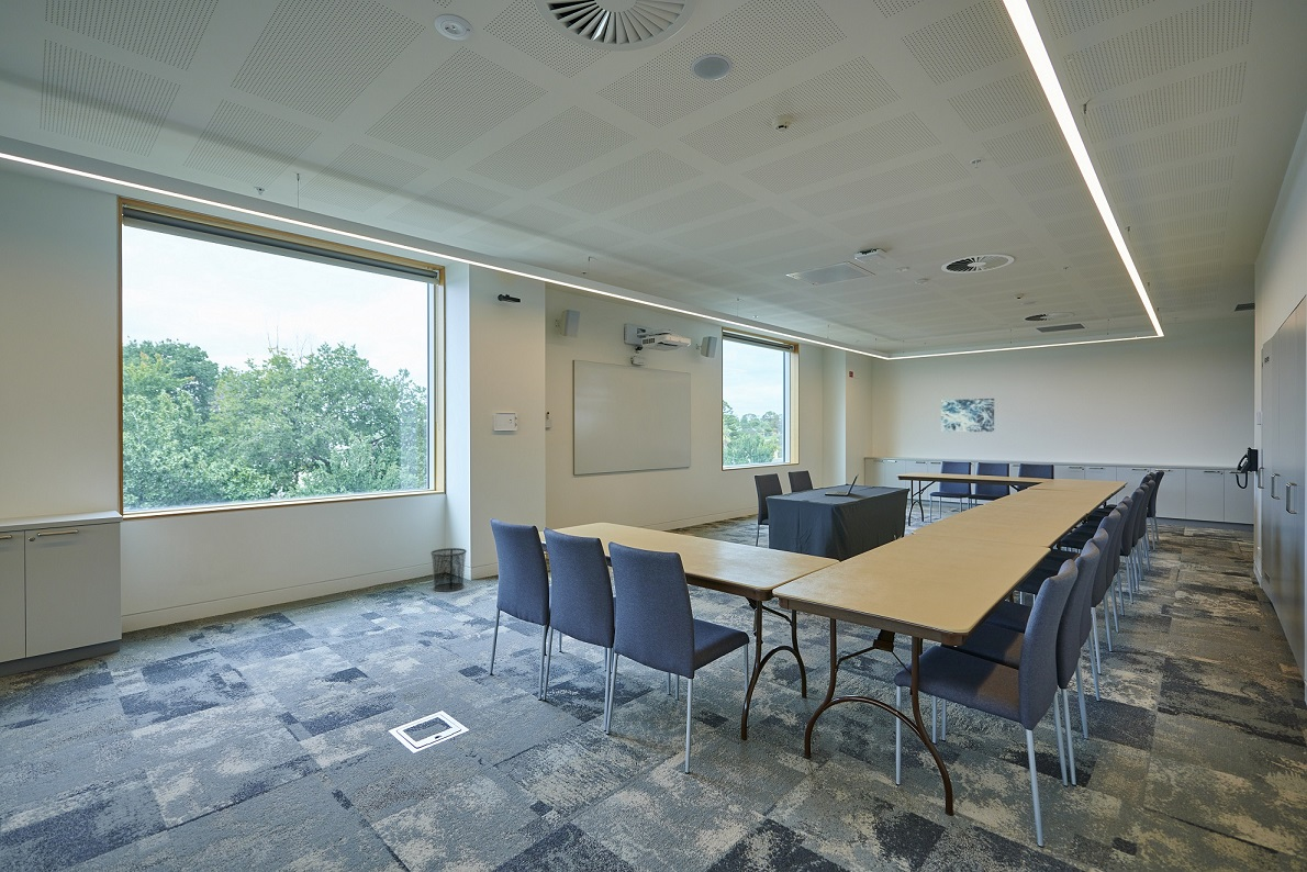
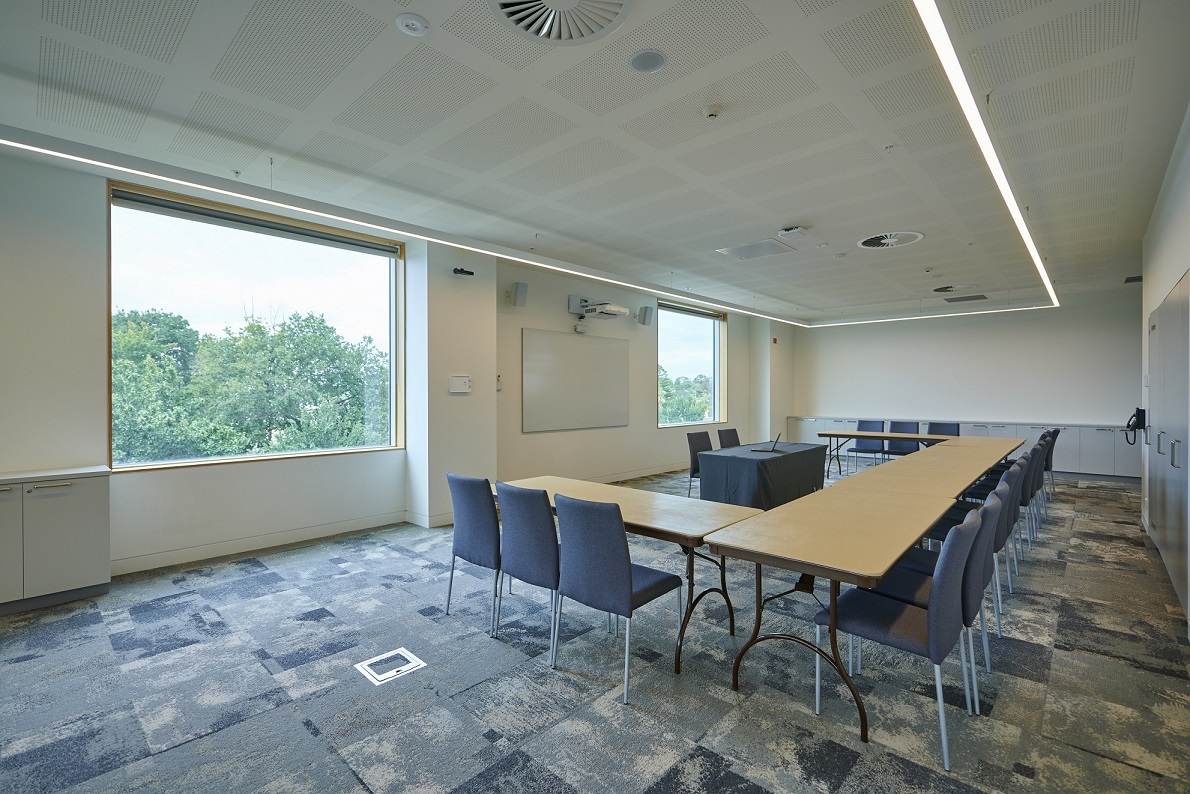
- waste bin [429,547,468,593]
- wall art [940,398,995,433]
